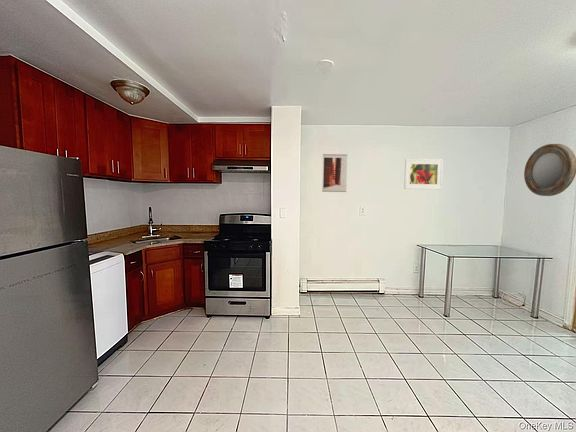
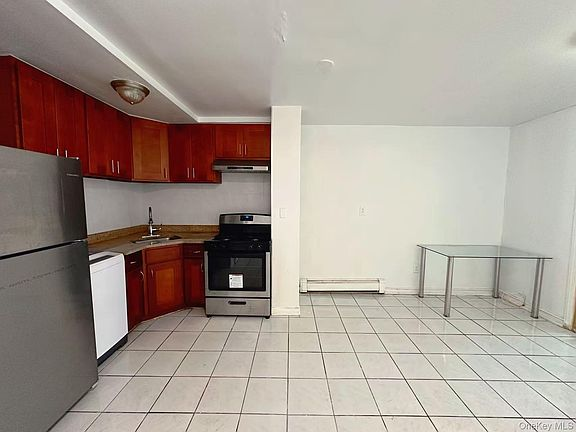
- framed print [403,158,444,190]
- home mirror [523,143,576,197]
- wall art [321,153,348,193]
